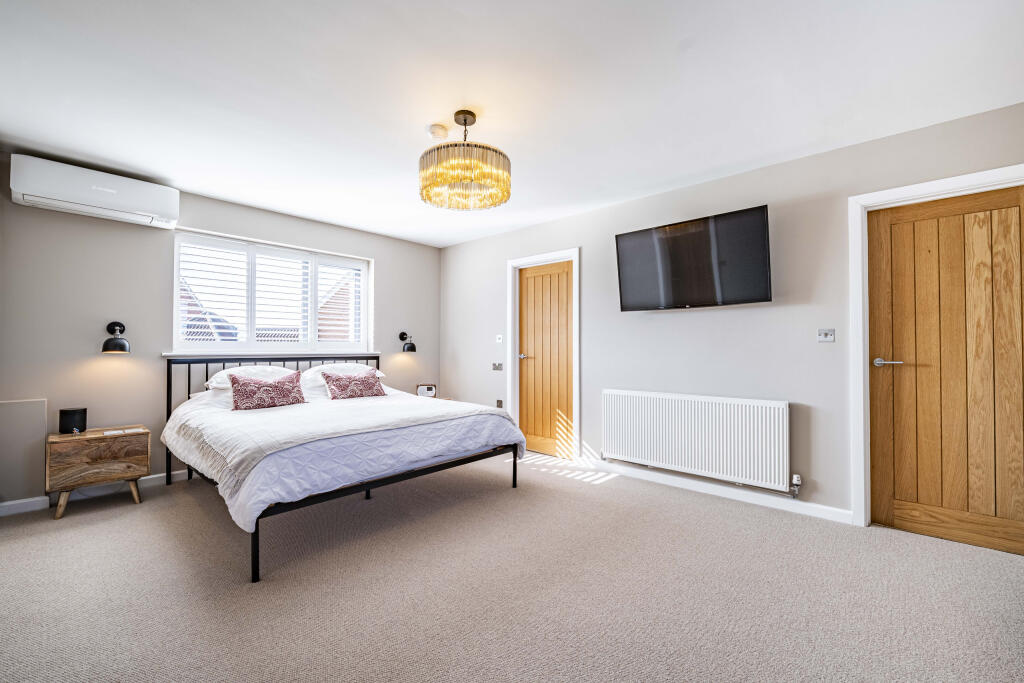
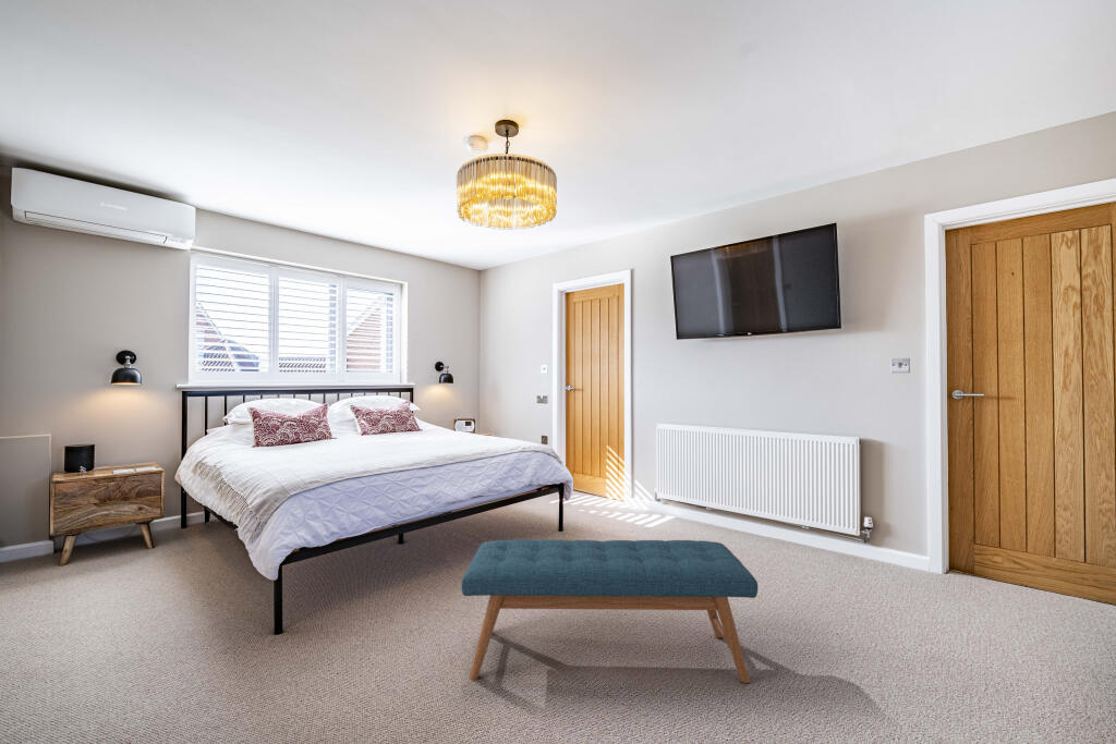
+ bench [460,538,759,684]
